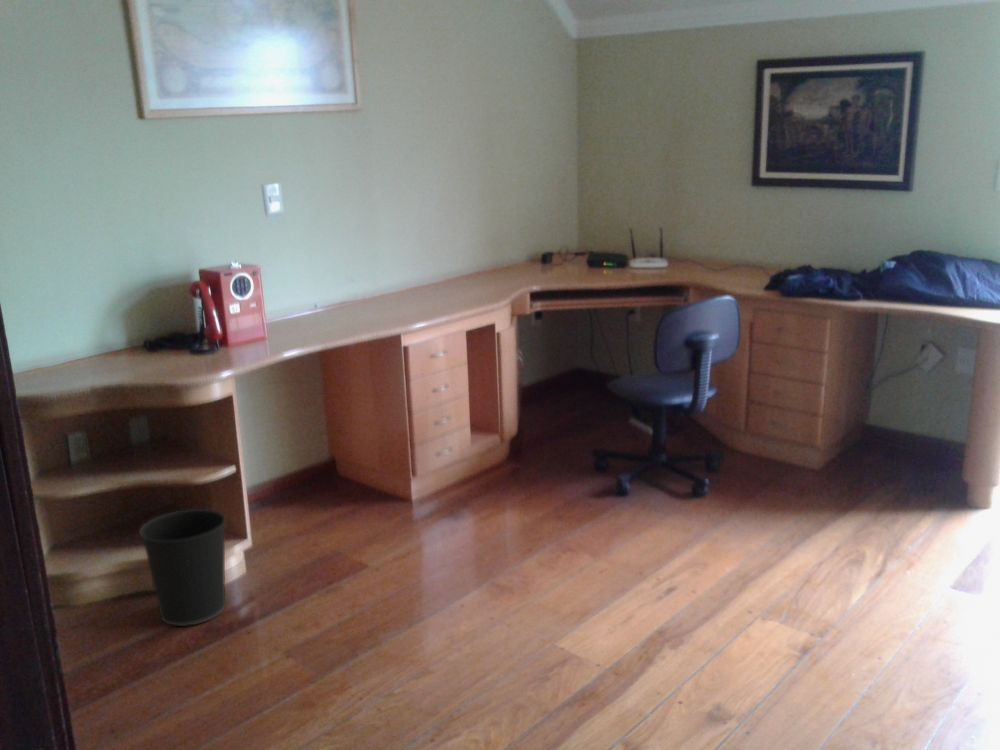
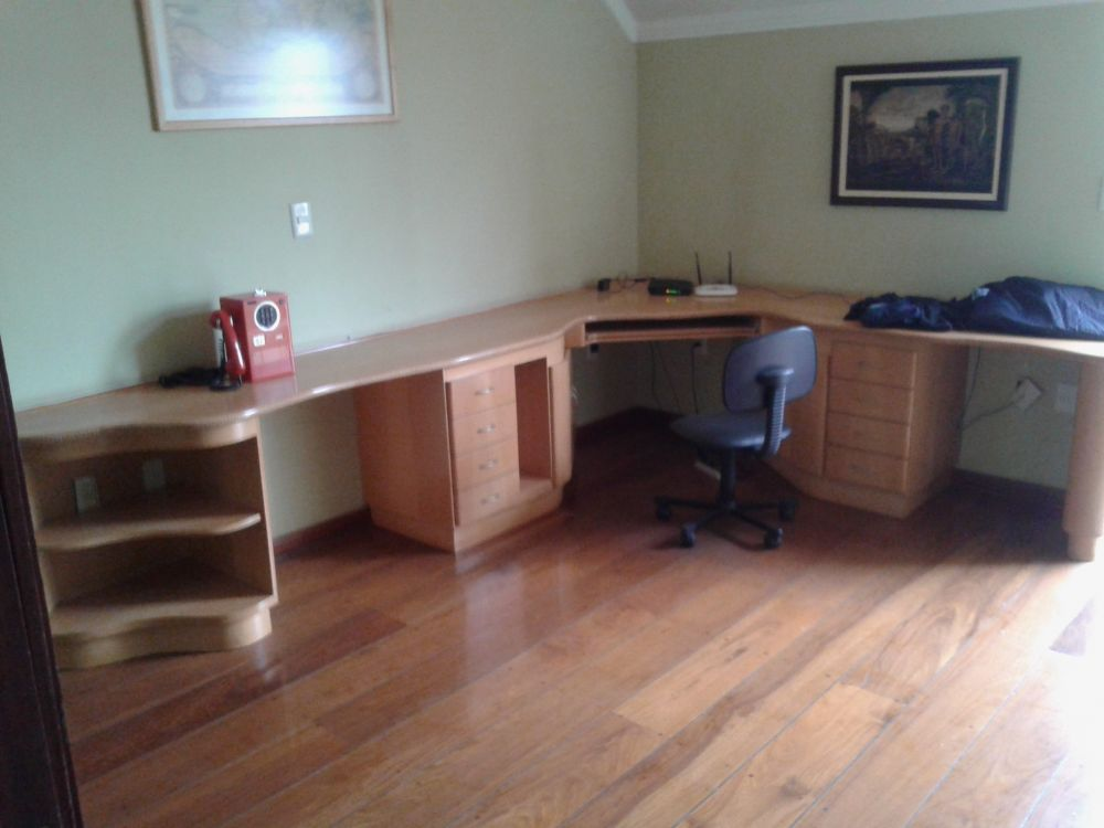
- wastebasket [138,508,227,627]
